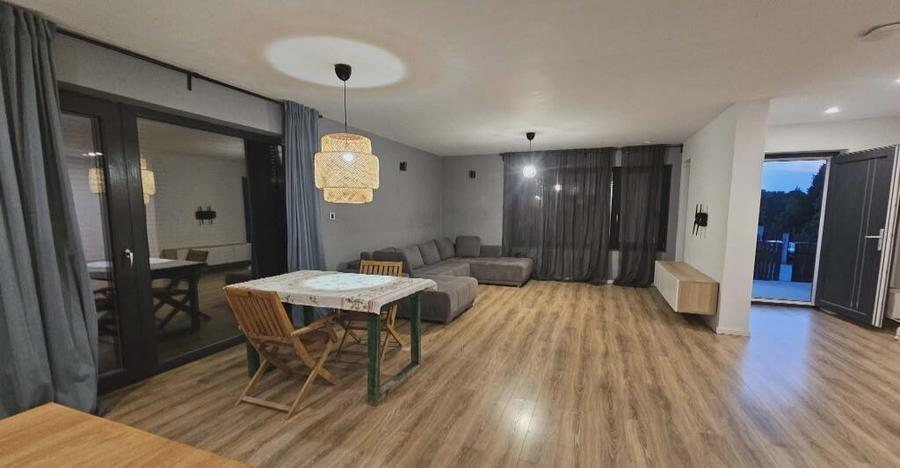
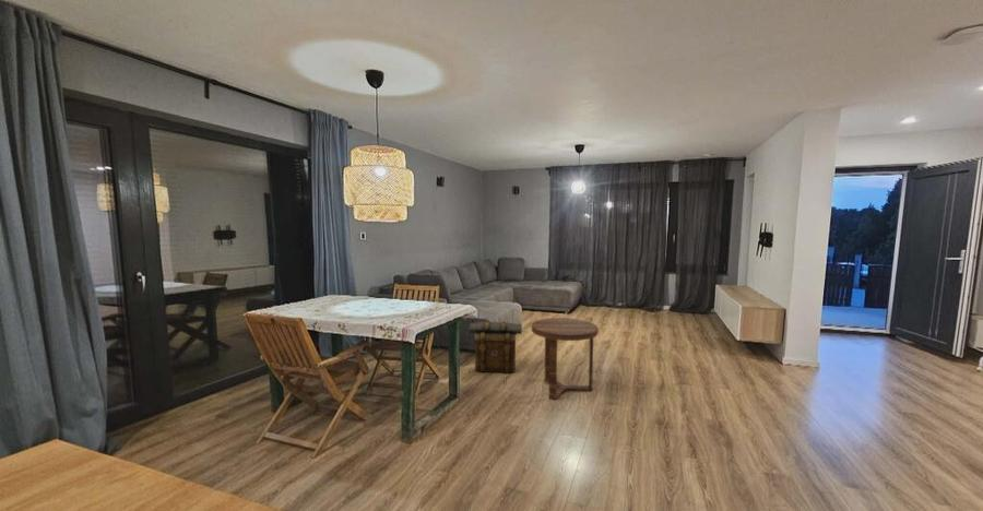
+ backpack [467,319,523,375]
+ side table [531,317,600,401]
